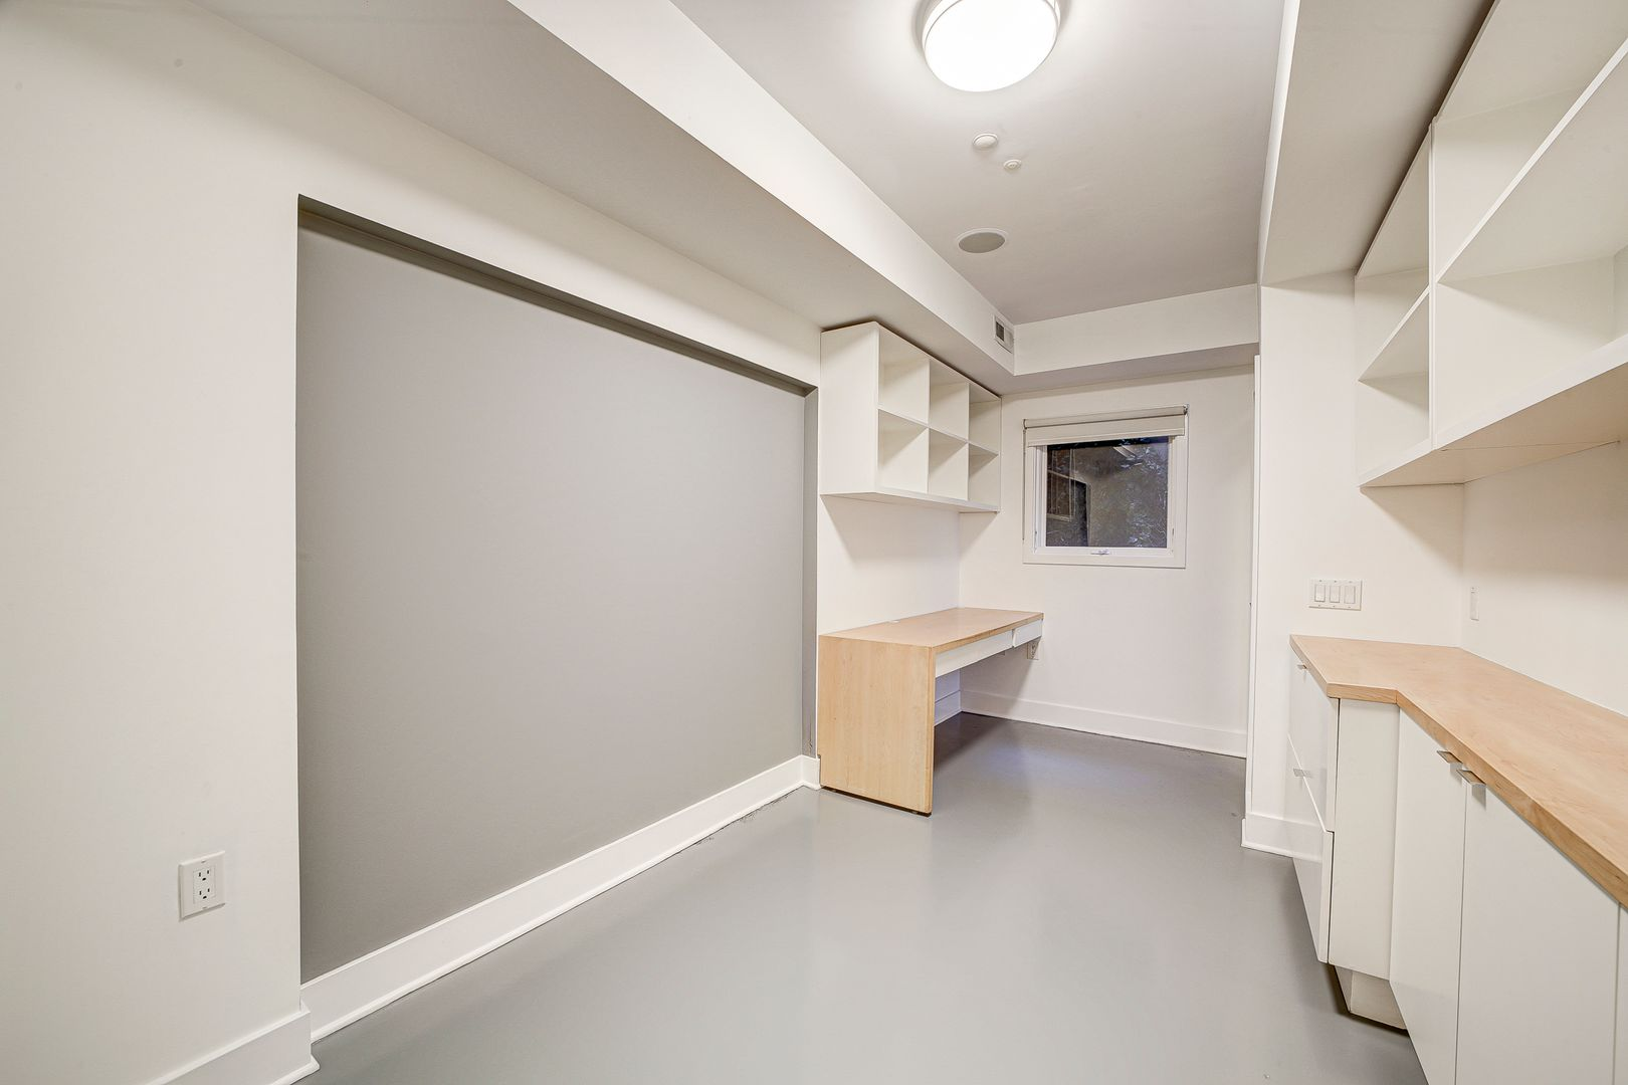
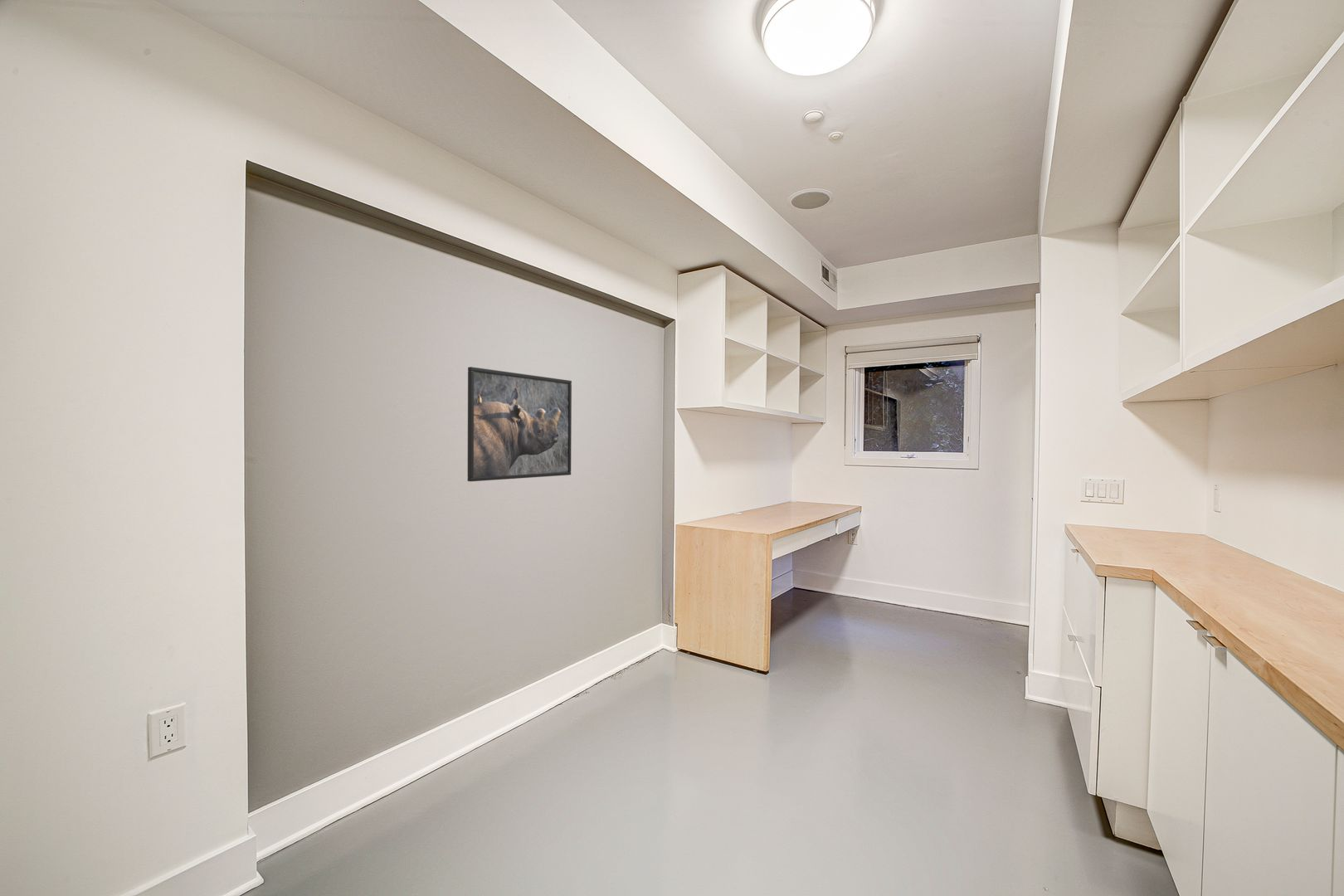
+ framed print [467,366,572,482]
